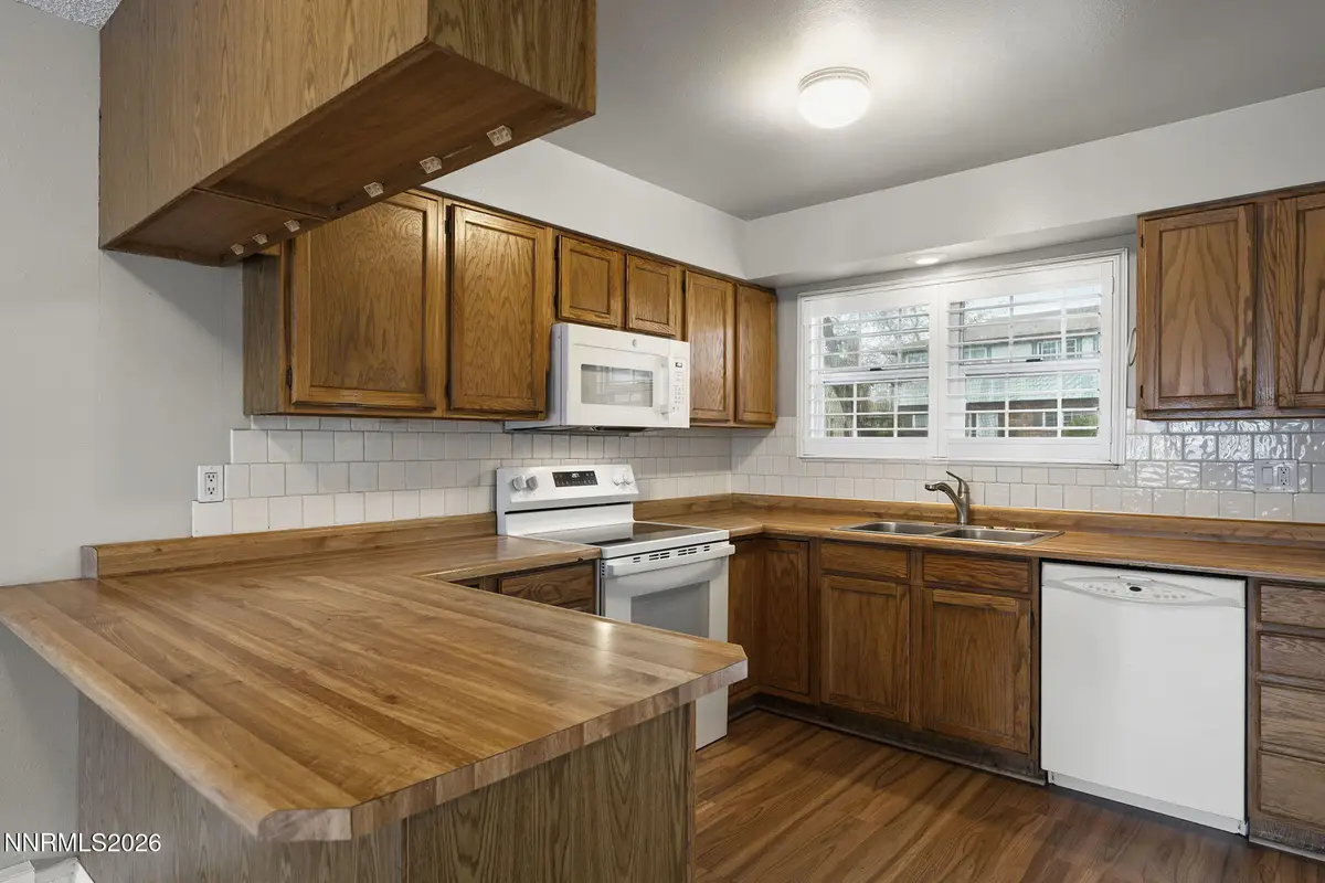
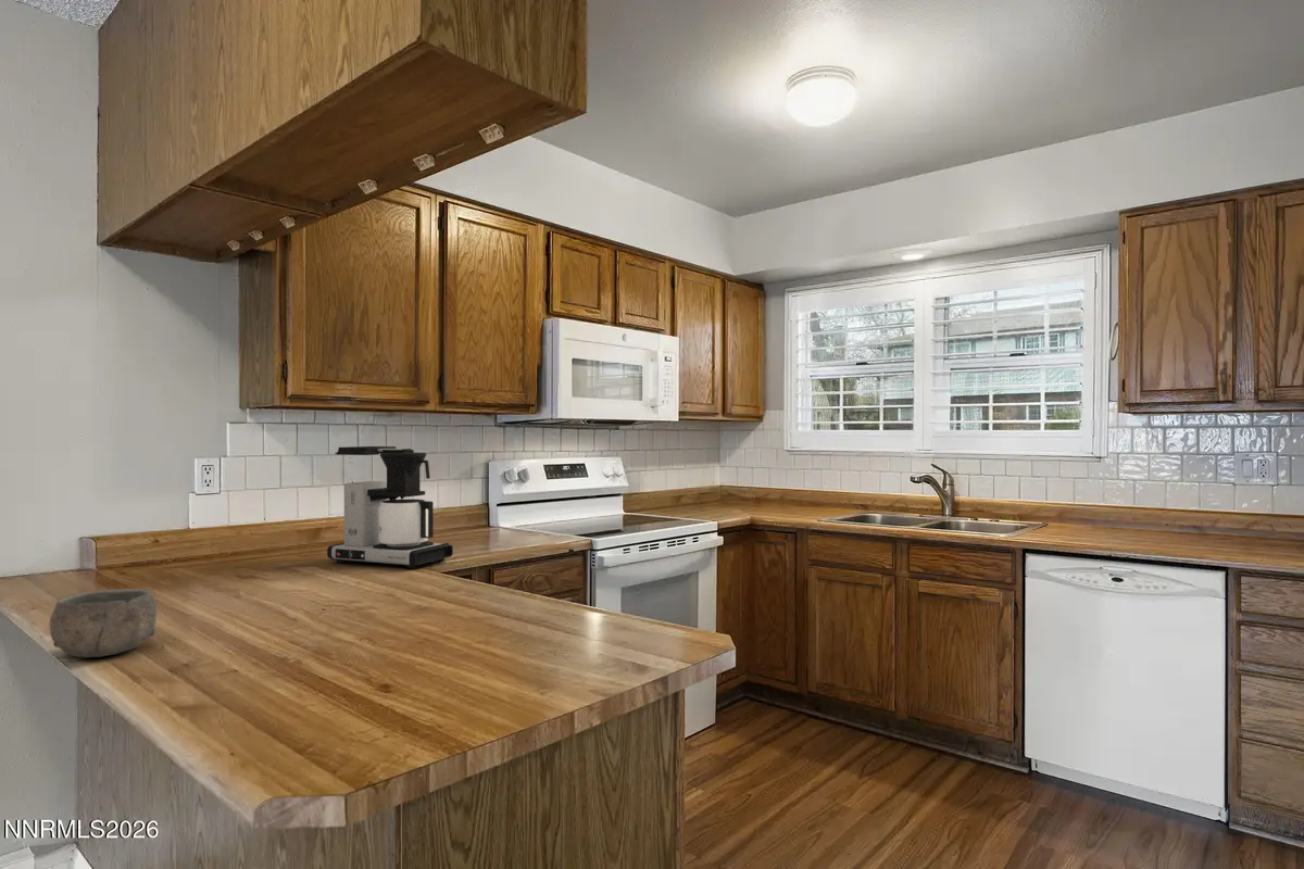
+ coffee maker [326,445,454,570]
+ bowl [49,588,159,658]
